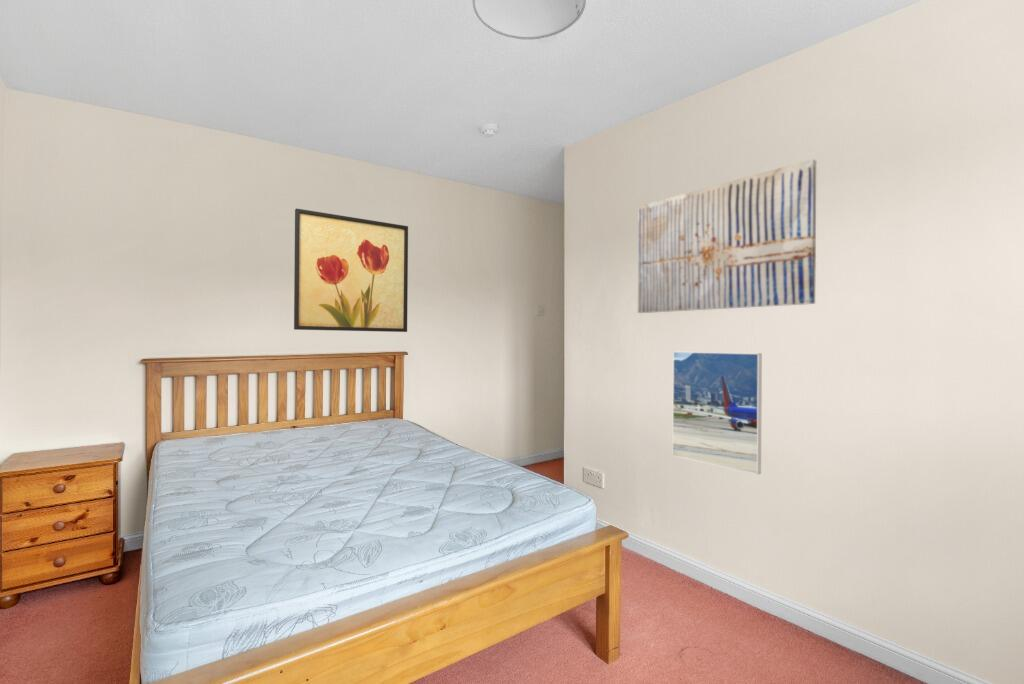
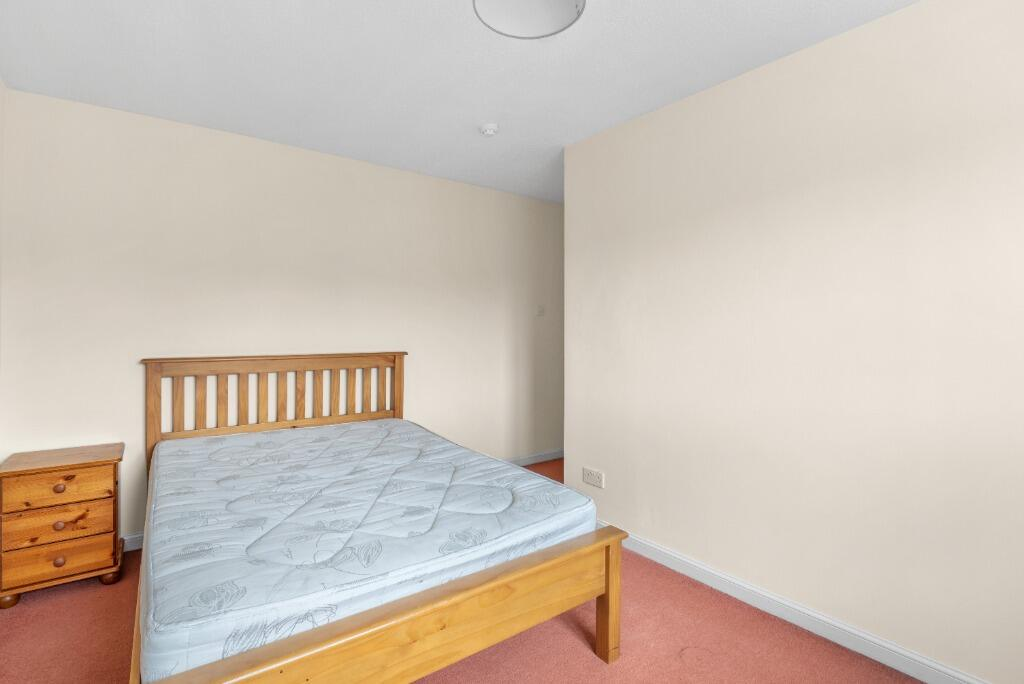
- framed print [671,350,763,476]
- wall art [637,158,817,314]
- wall art [293,208,409,333]
